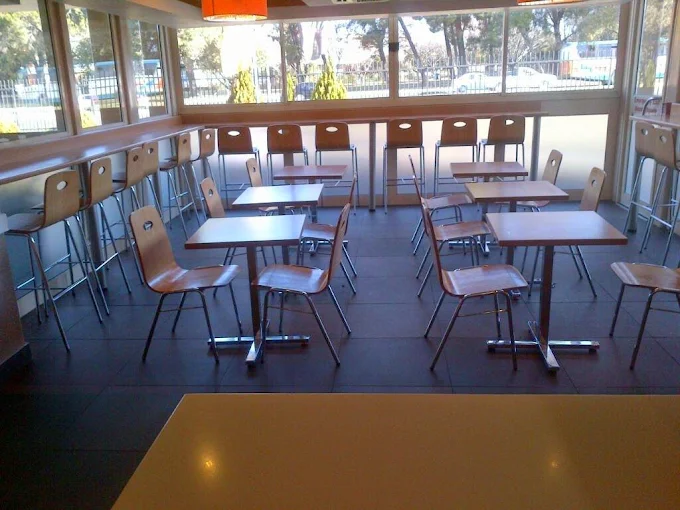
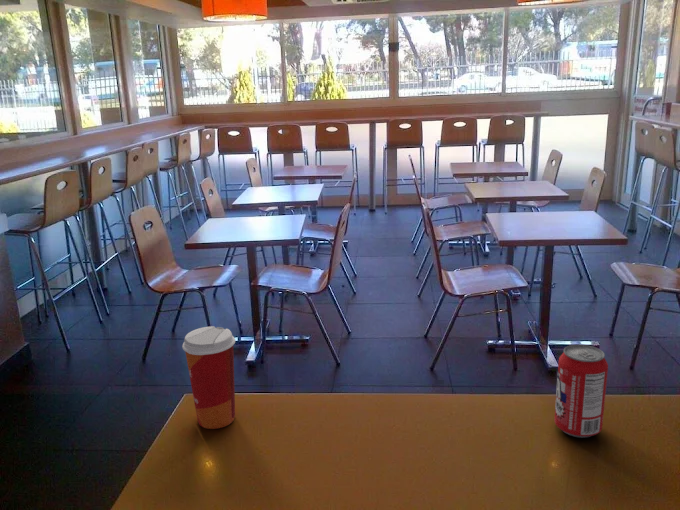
+ pop [553,343,609,439]
+ paper cup [181,325,236,430]
